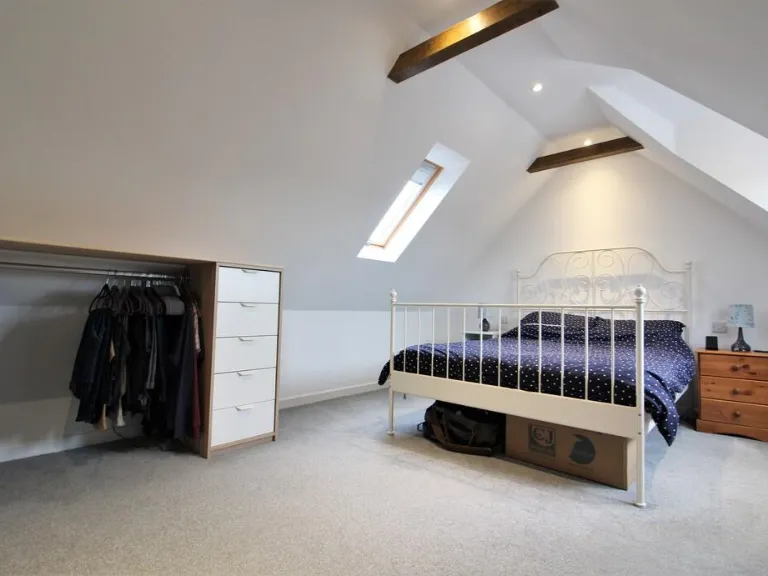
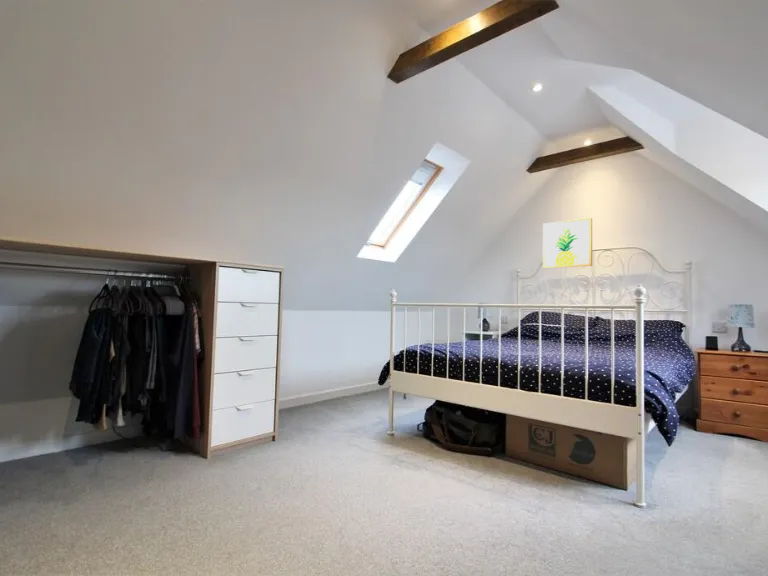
+ wall art [542,217,593,269]
